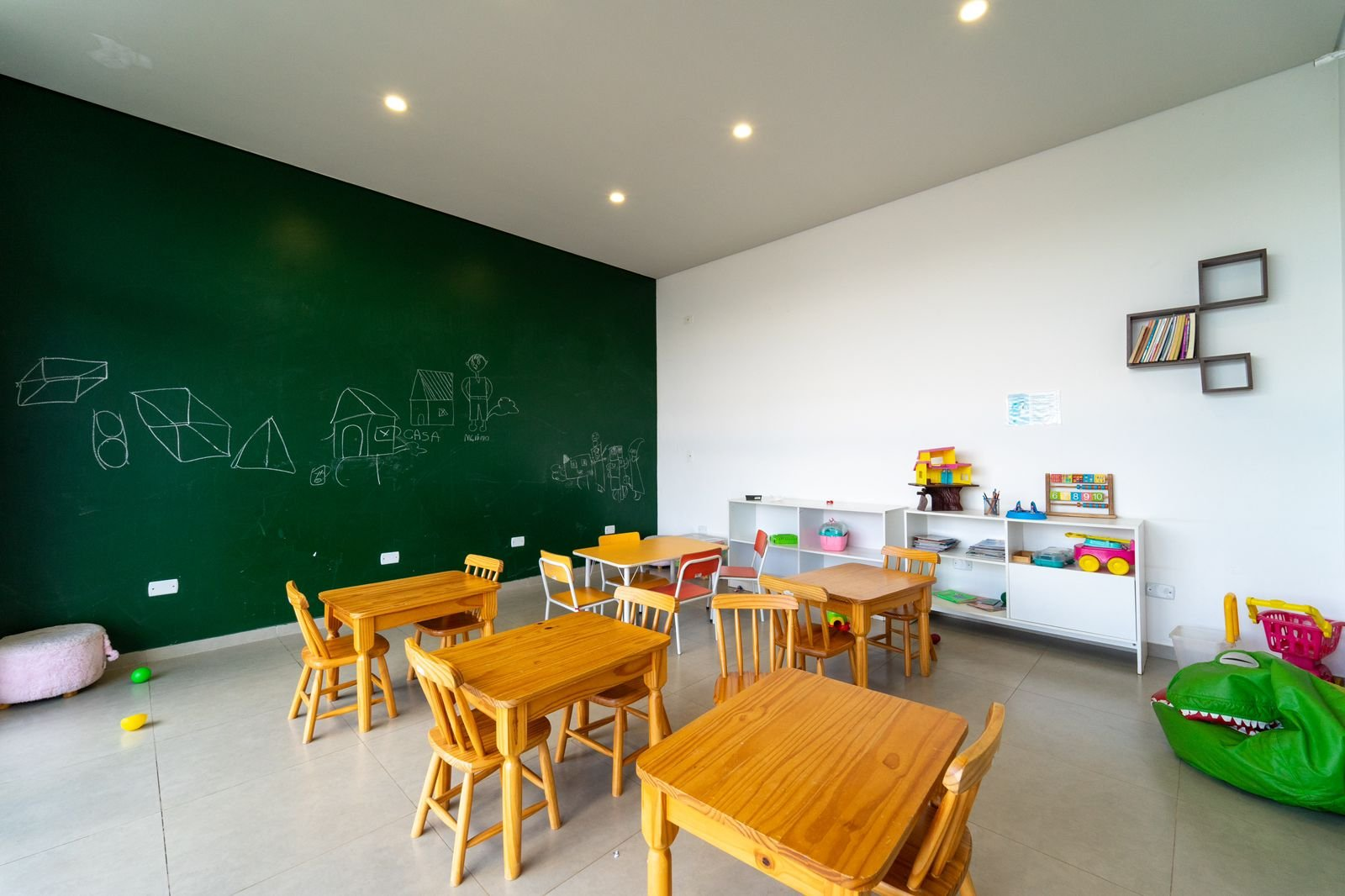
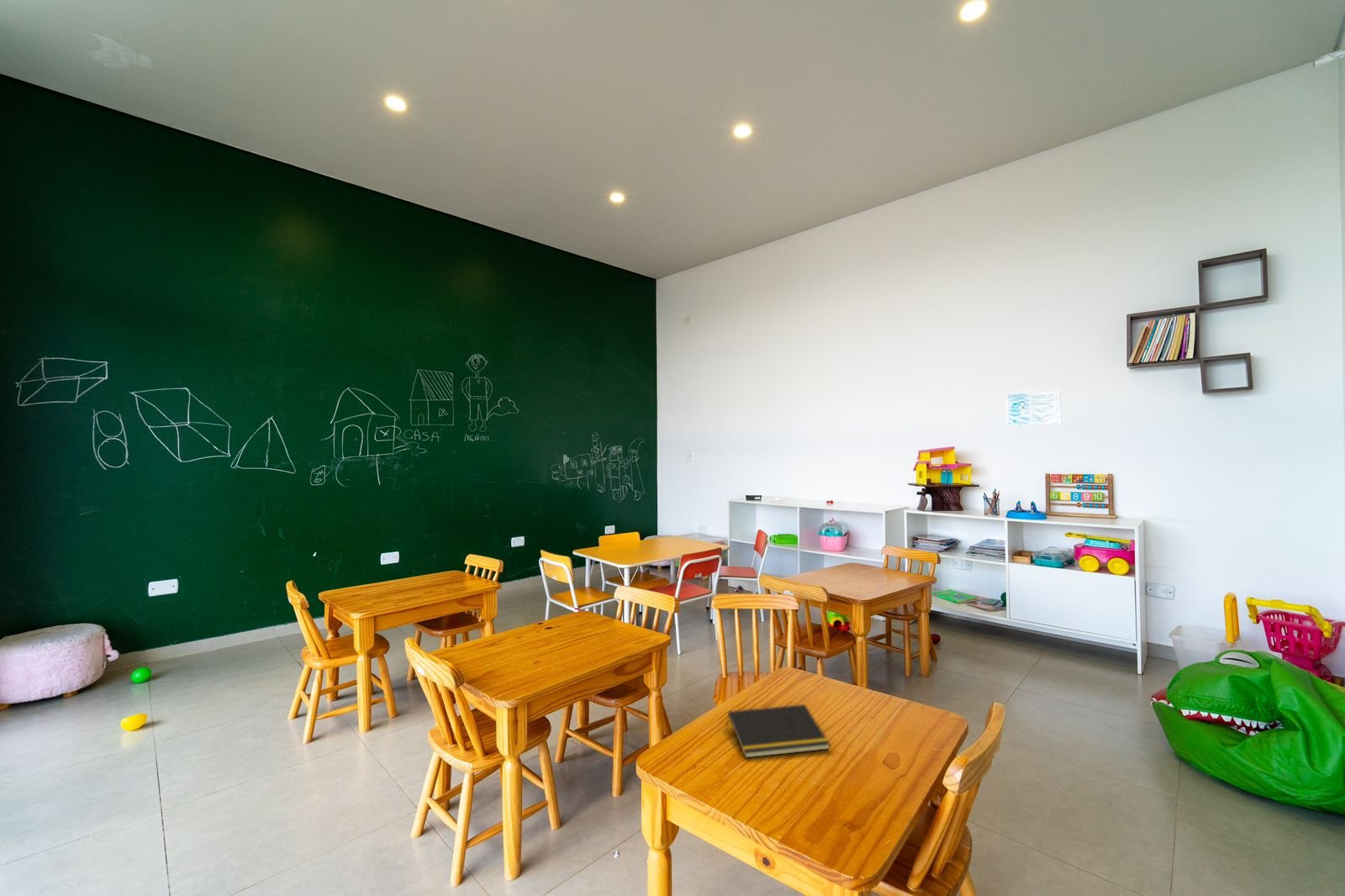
+ notepad [725,704,831,759]
